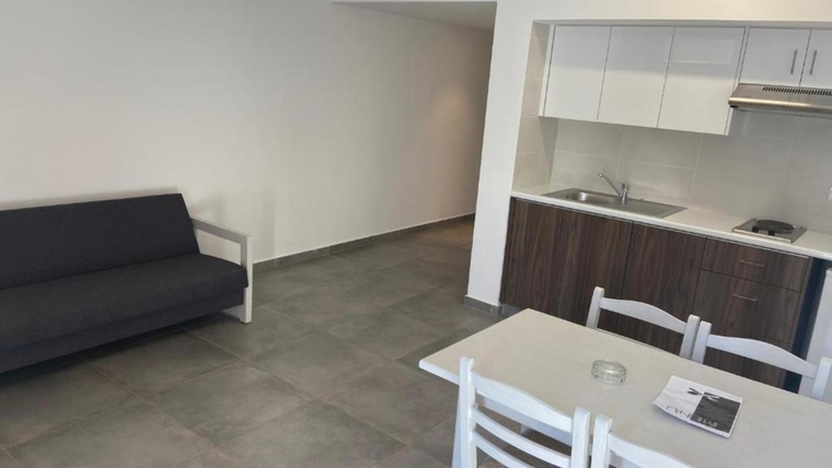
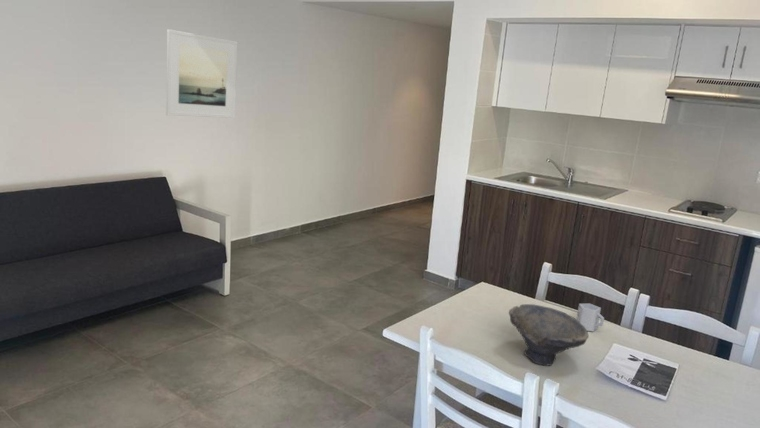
+ cup [576,303,605,333]
+ bowl [508,303,590,367]
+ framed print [165,28,239,119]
